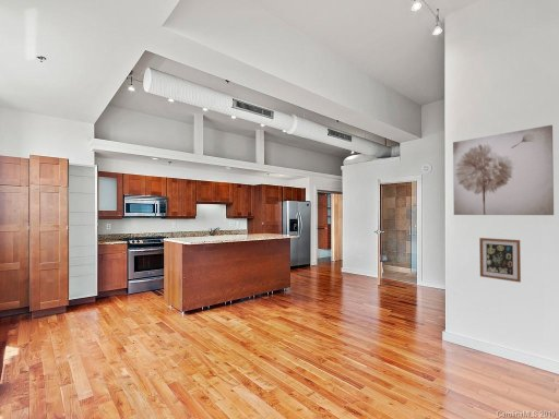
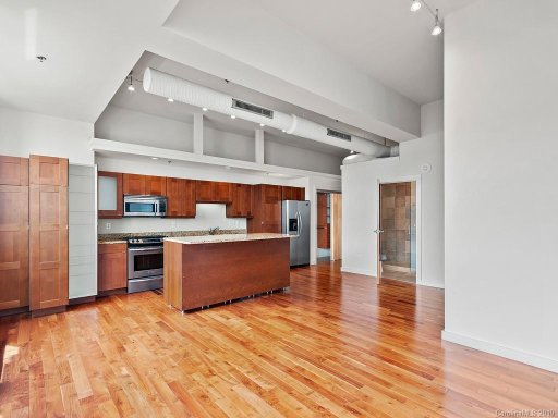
- wall art [452,124,555,216]
- wall art [478,237,522,284]
